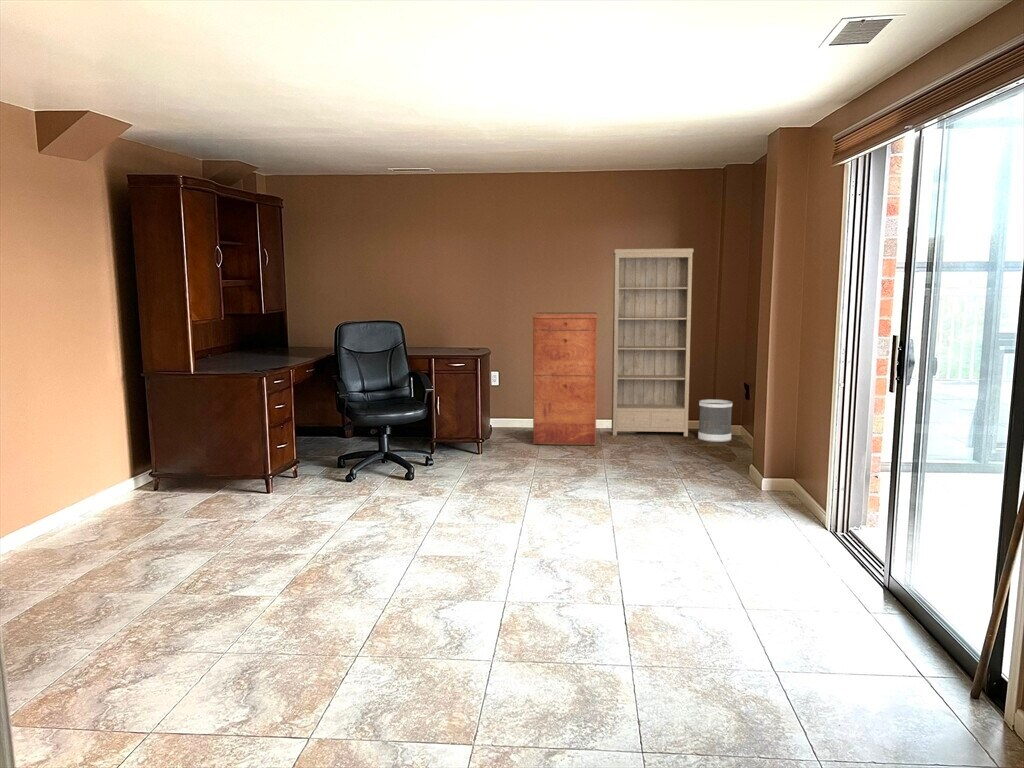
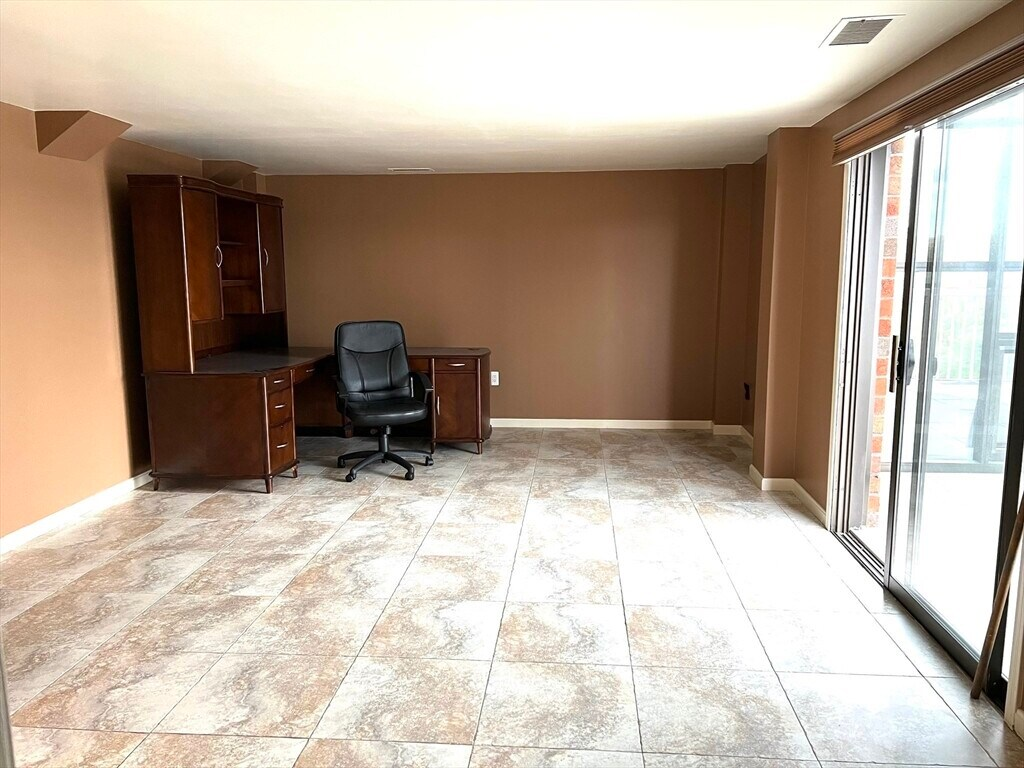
- wastebasket [697,398,733,443]
- filing cabinet [532,311,599,446]
- bookshelf [611,247,695,437]
